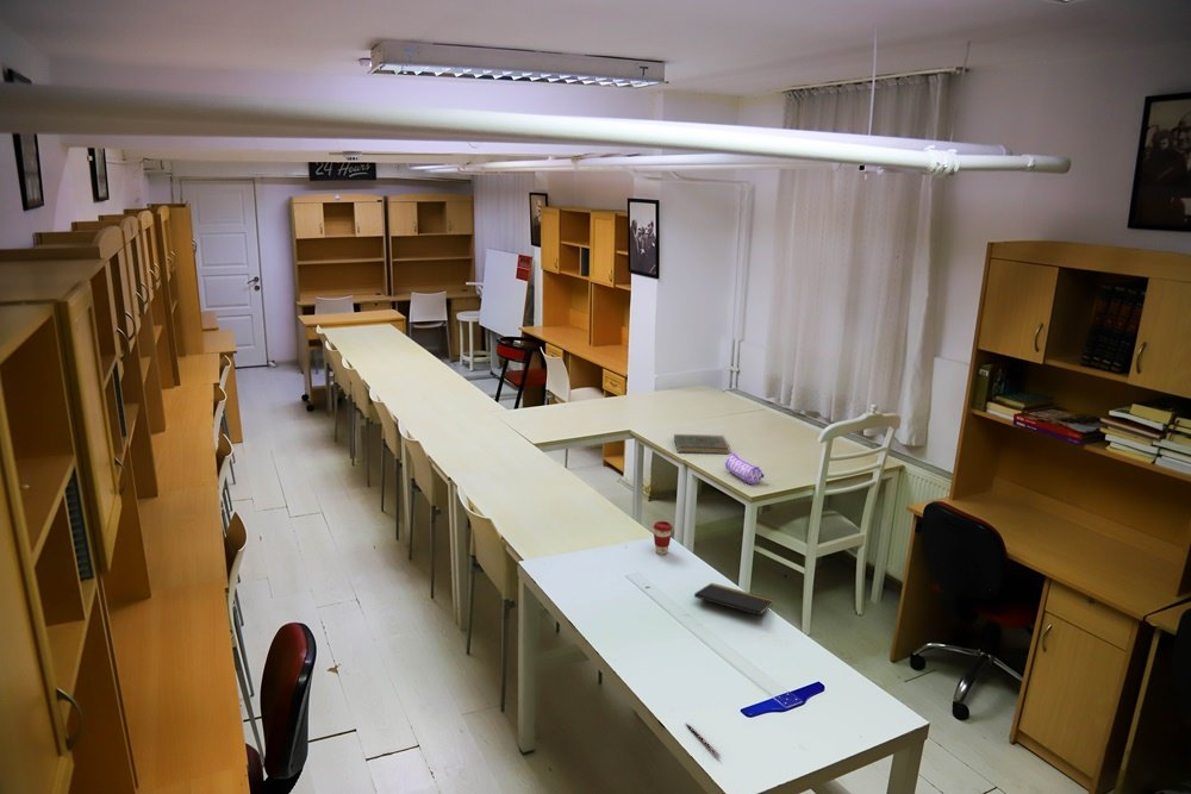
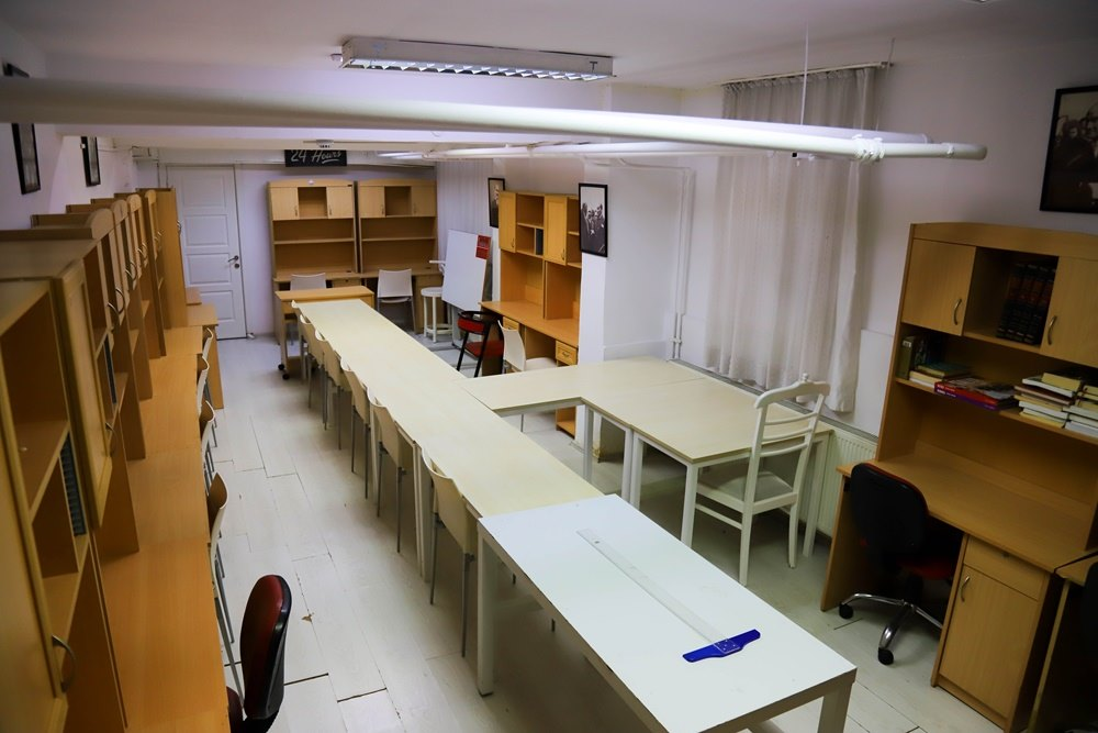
- pen [685,723,722,758]
- book [673,433,730,455]
- notepad [693,582,775,626]
- pencil case [724,452,766,486]
- coffee cup [651,520,674,556]
